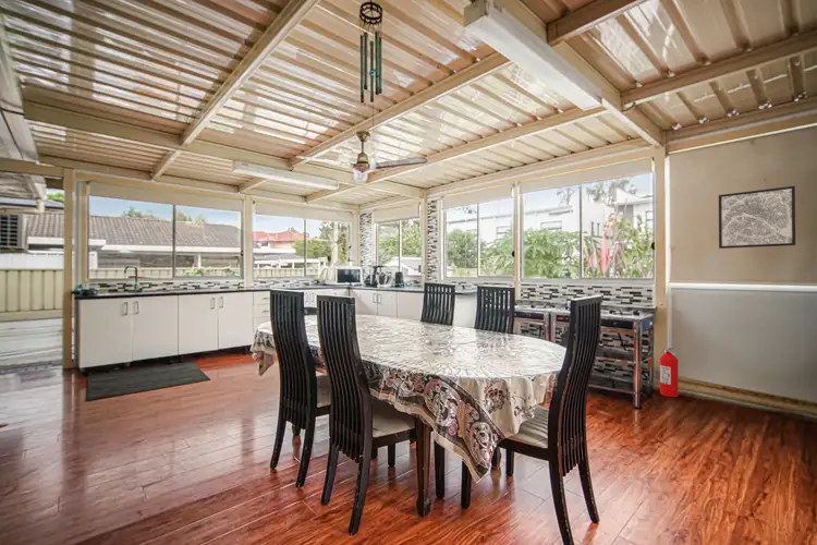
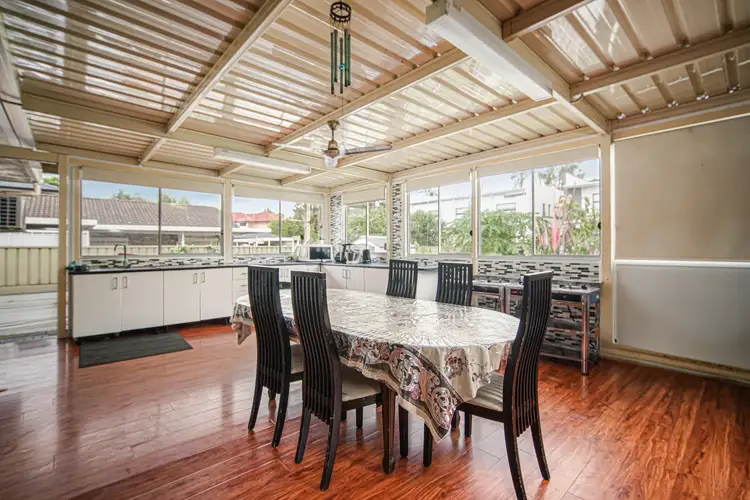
- fire extinguisher [659,346,680,398]
- wall art [718,185,796,250]
